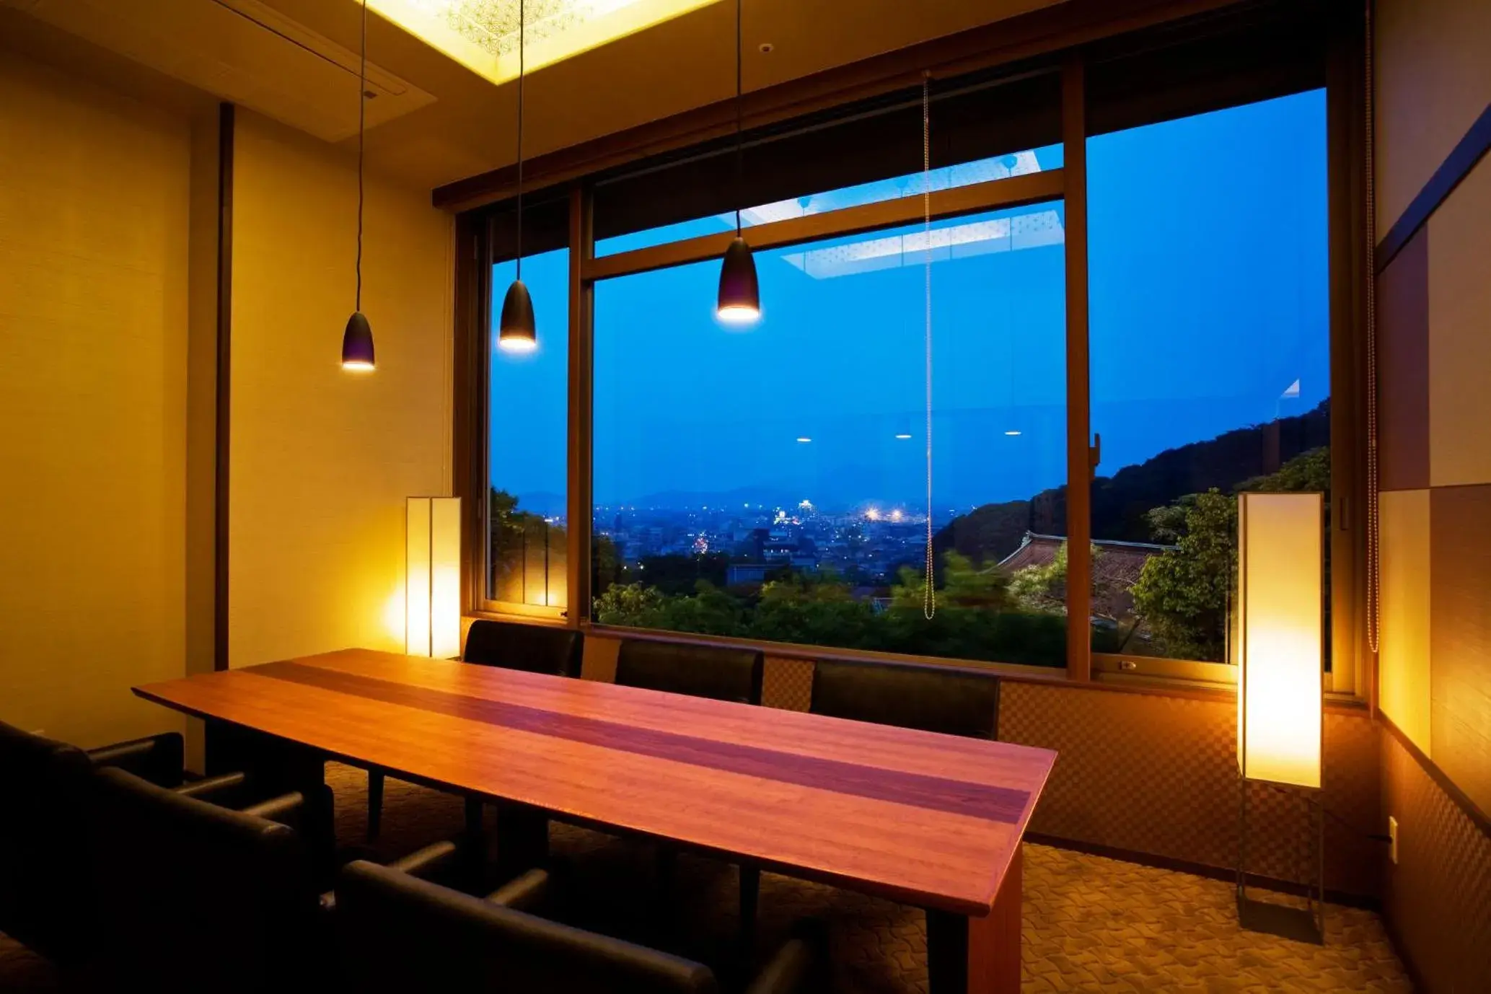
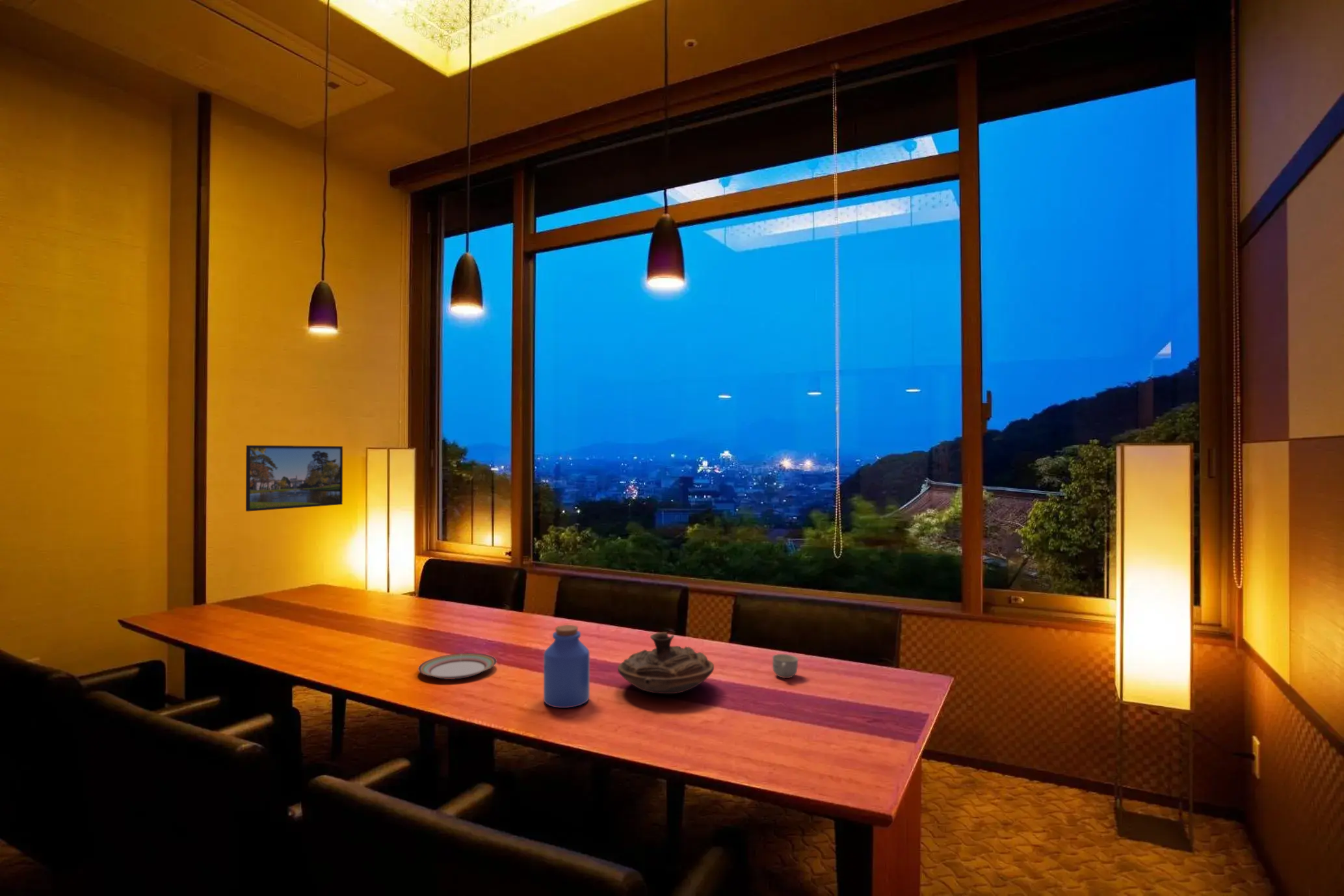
+ decorative bowl [617,631,715,694]
+ cup [772,653,799,679]
+ jar [543,624,590,709]
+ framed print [245,445,343,512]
+ plate [417,652,497,680]
